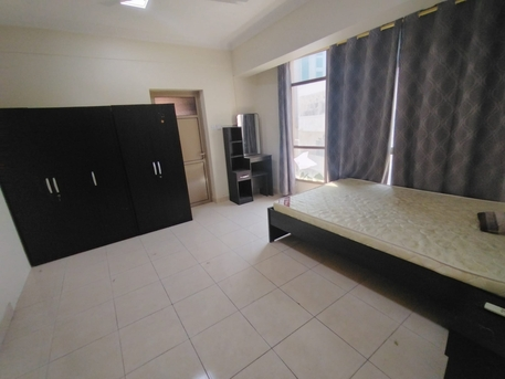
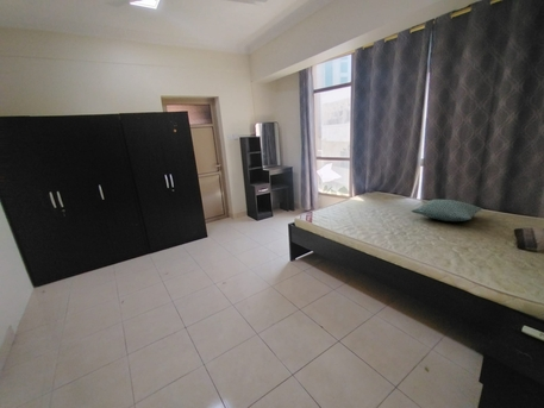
+ pillow [409,199,484,222]
